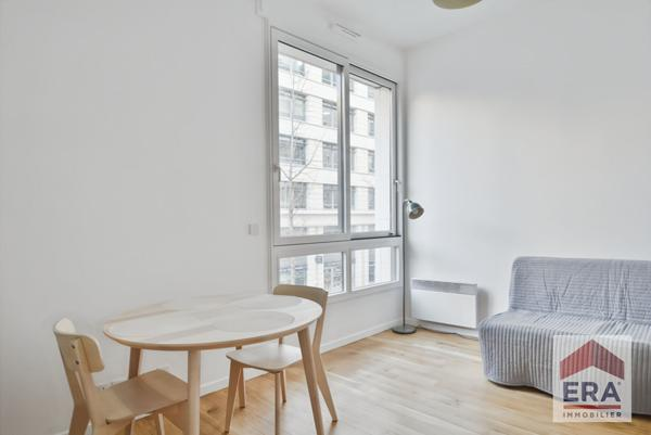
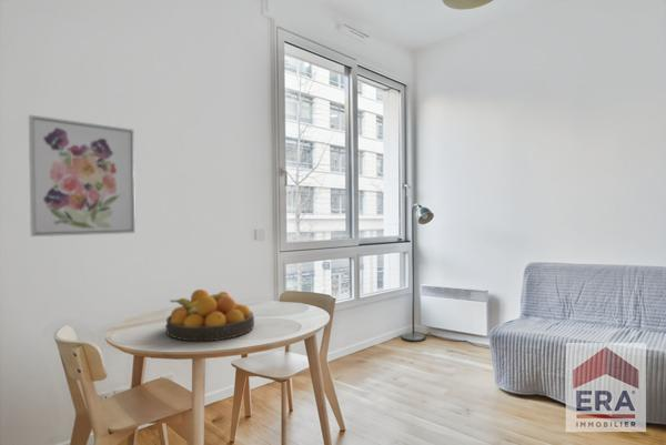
+ wall art [28,114,137,237]
+ fruit bowl [165,289,255,343]
